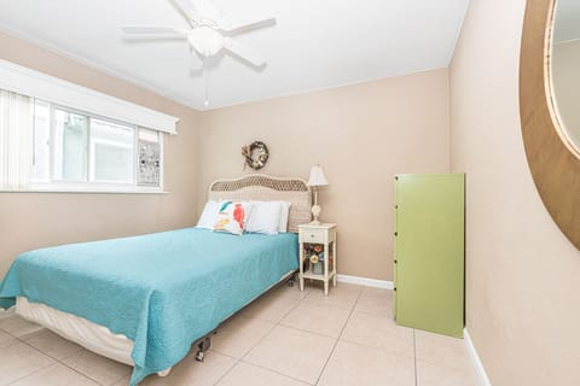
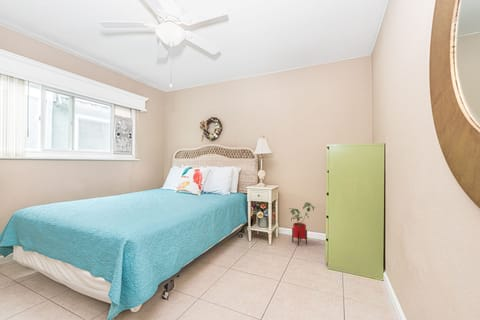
+ house plant [288,201,317,247]
